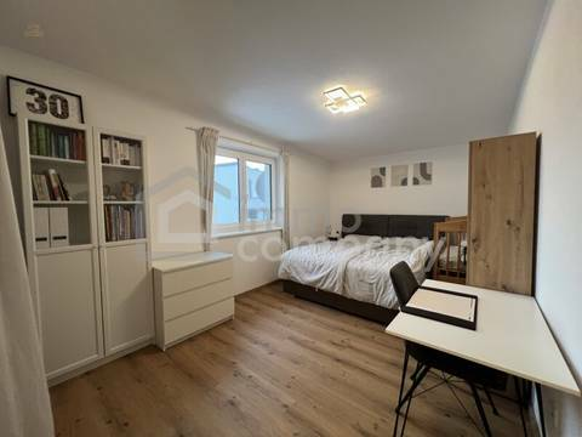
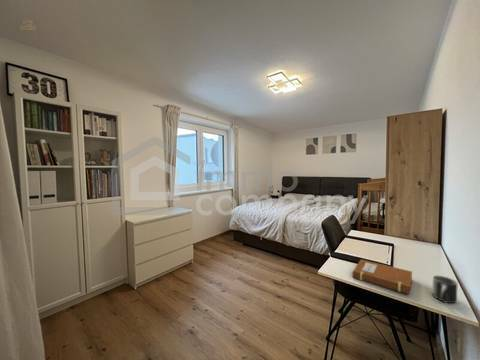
+ notebook [351,259,413,295]
+ mug [431,275,458,304]
